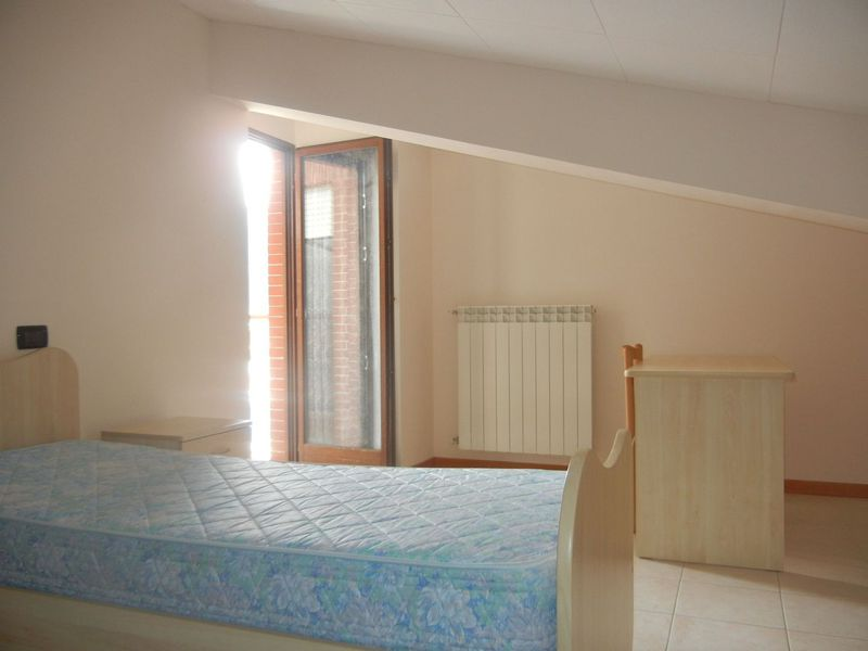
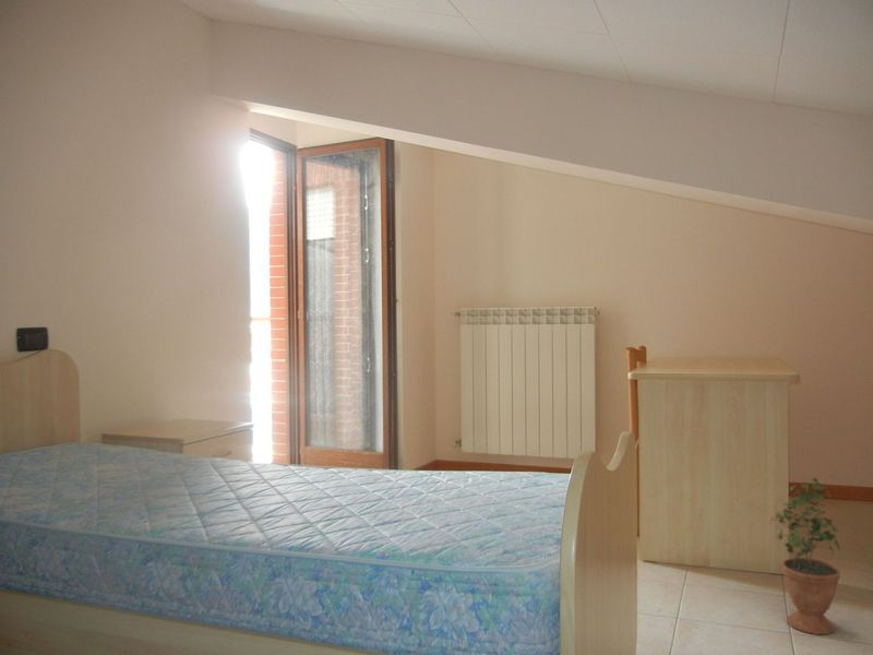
+ potted plant [768,476,842,635]
